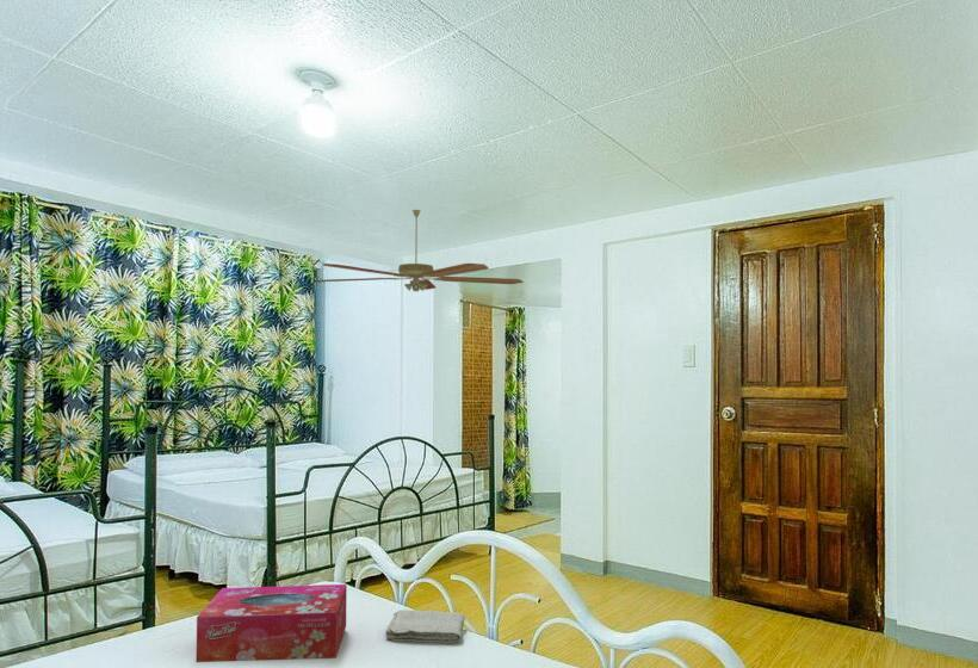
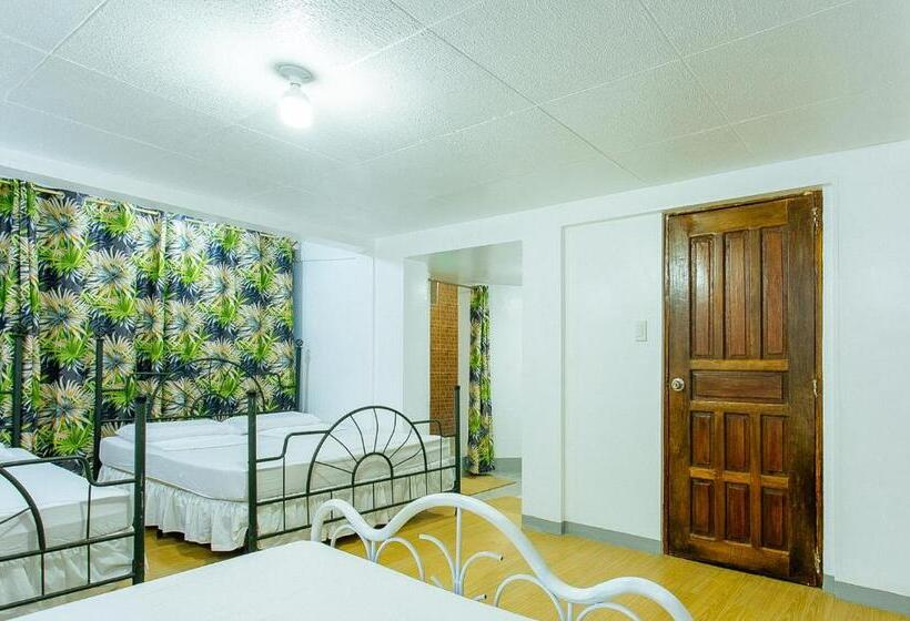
- ceiling fan [315,209,525,292]
- tissue box [196,583,348,663]
- washcloth [384,608,466,644]
